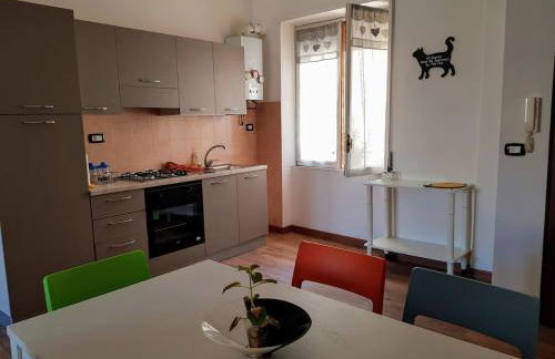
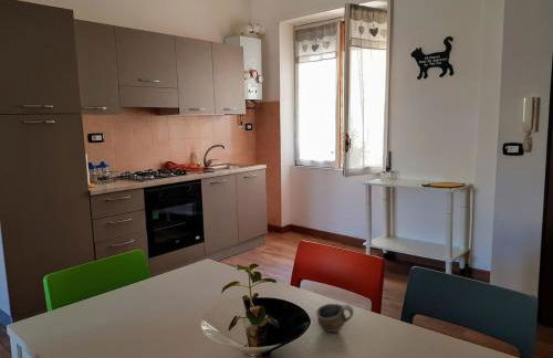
+ cup [315,303,354,334]
